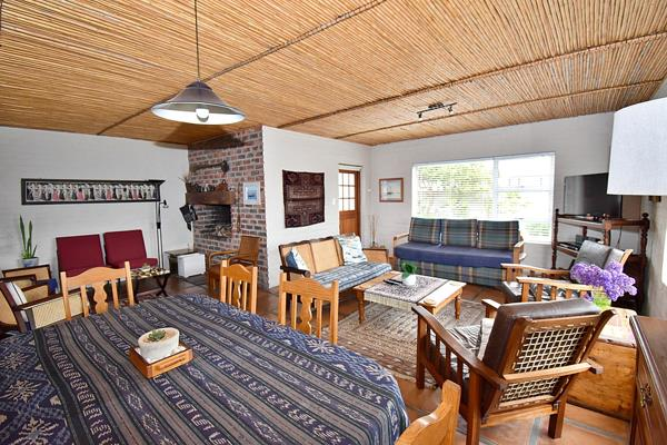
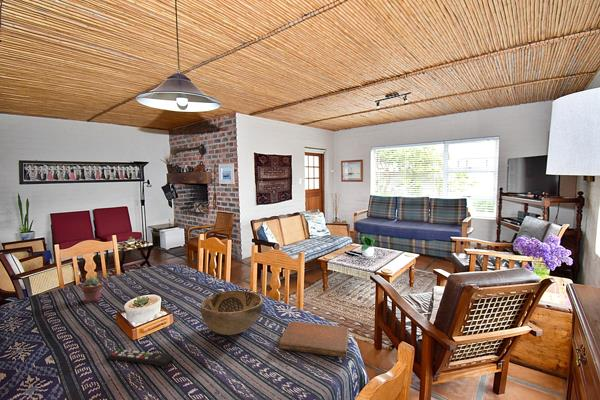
+ potted succulent [81,276,105,304]
+ decorative bowl [200,290,264,336]
+ notebook [278,320,350,359]
+ remote control [107,348,174,368]
